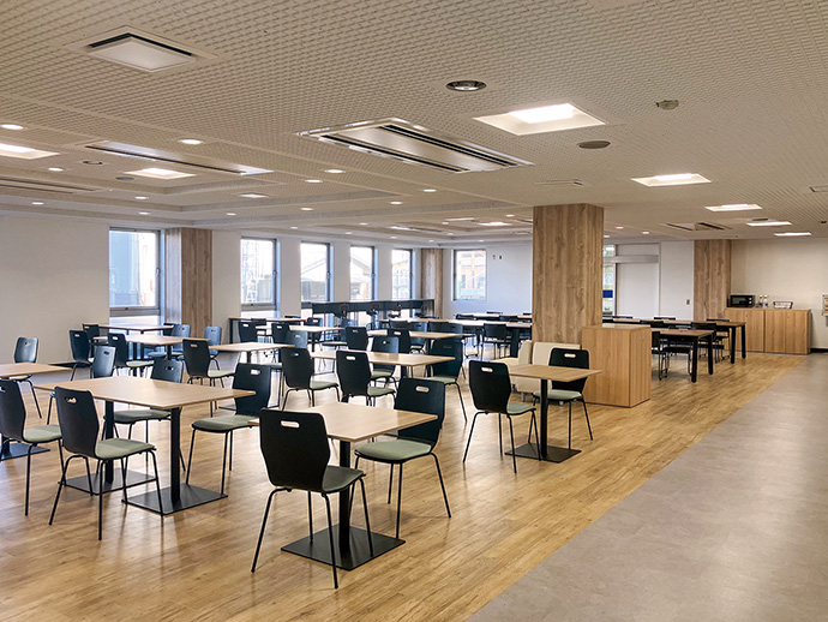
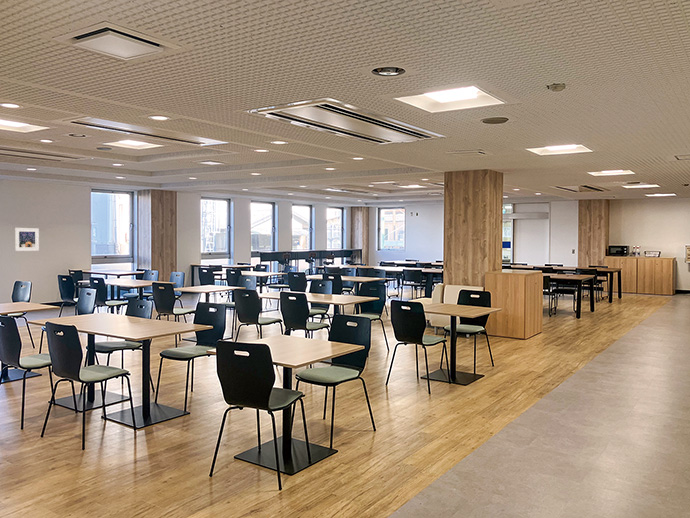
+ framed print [14,227,40,252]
